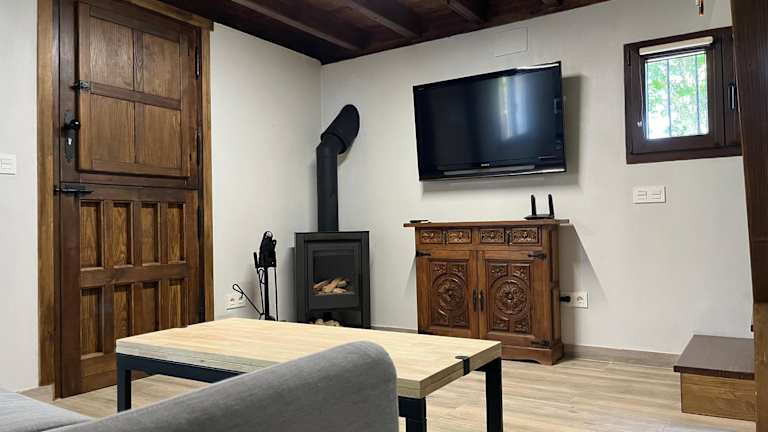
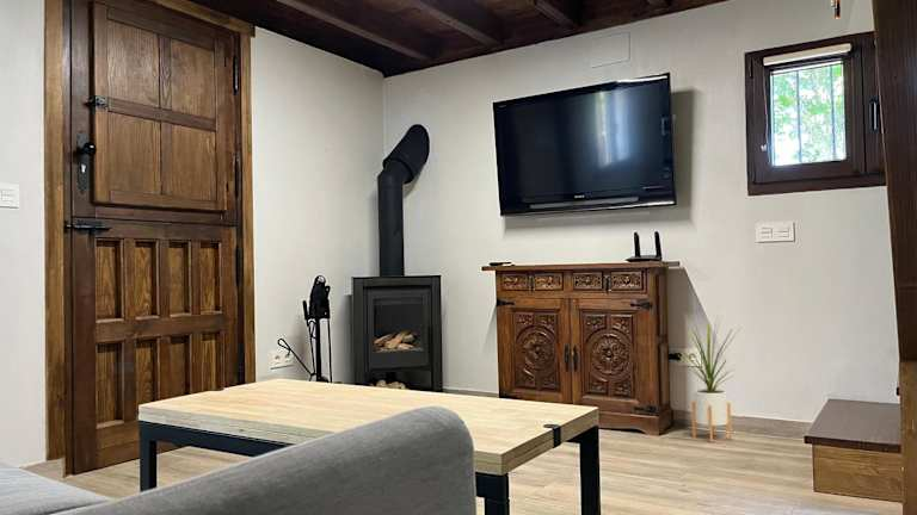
+ house plant [676,314,745,443]
